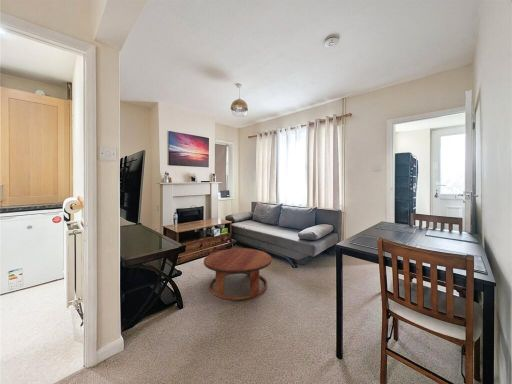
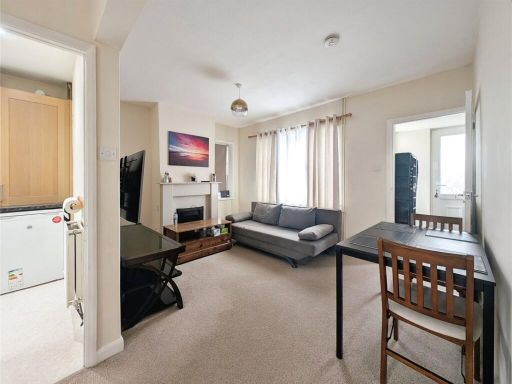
- coffee table [203,247,273,301]
